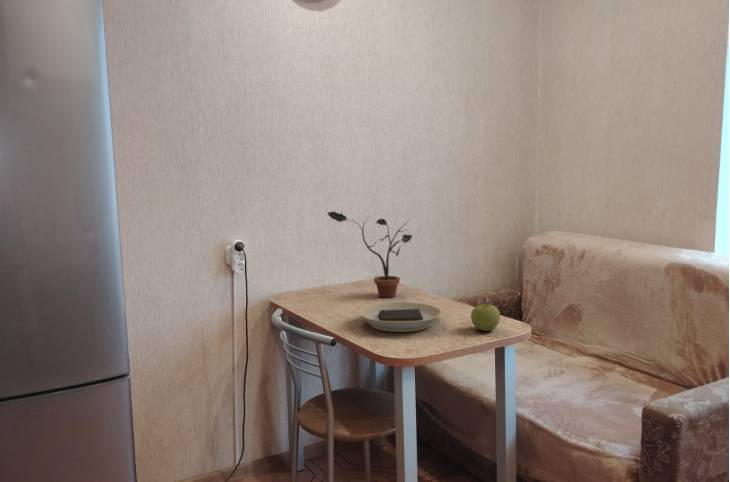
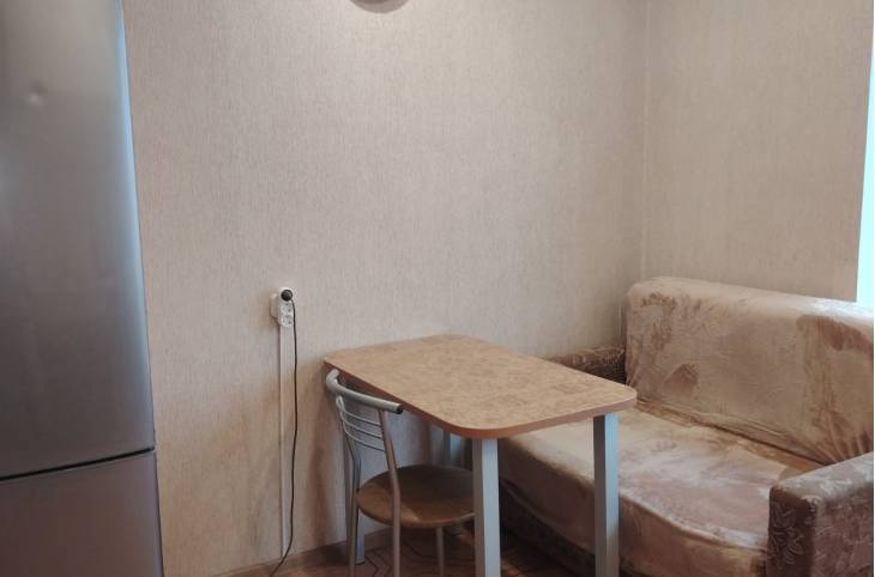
- potted plant [326,210,413,298]
- apple [470,304,501,332]
- plate [358,301,443,333]
